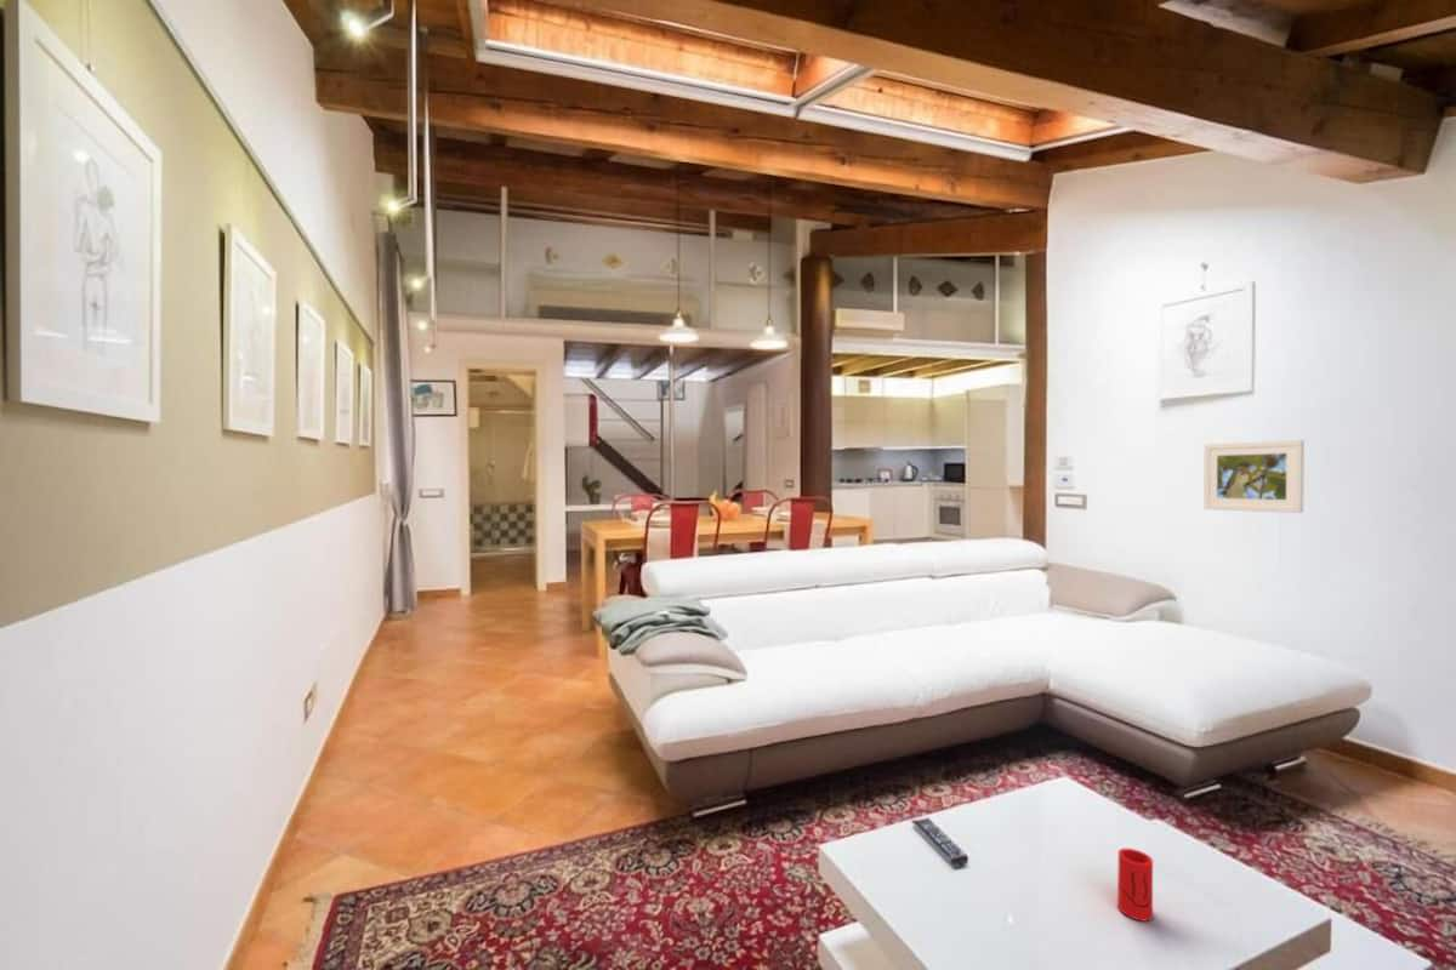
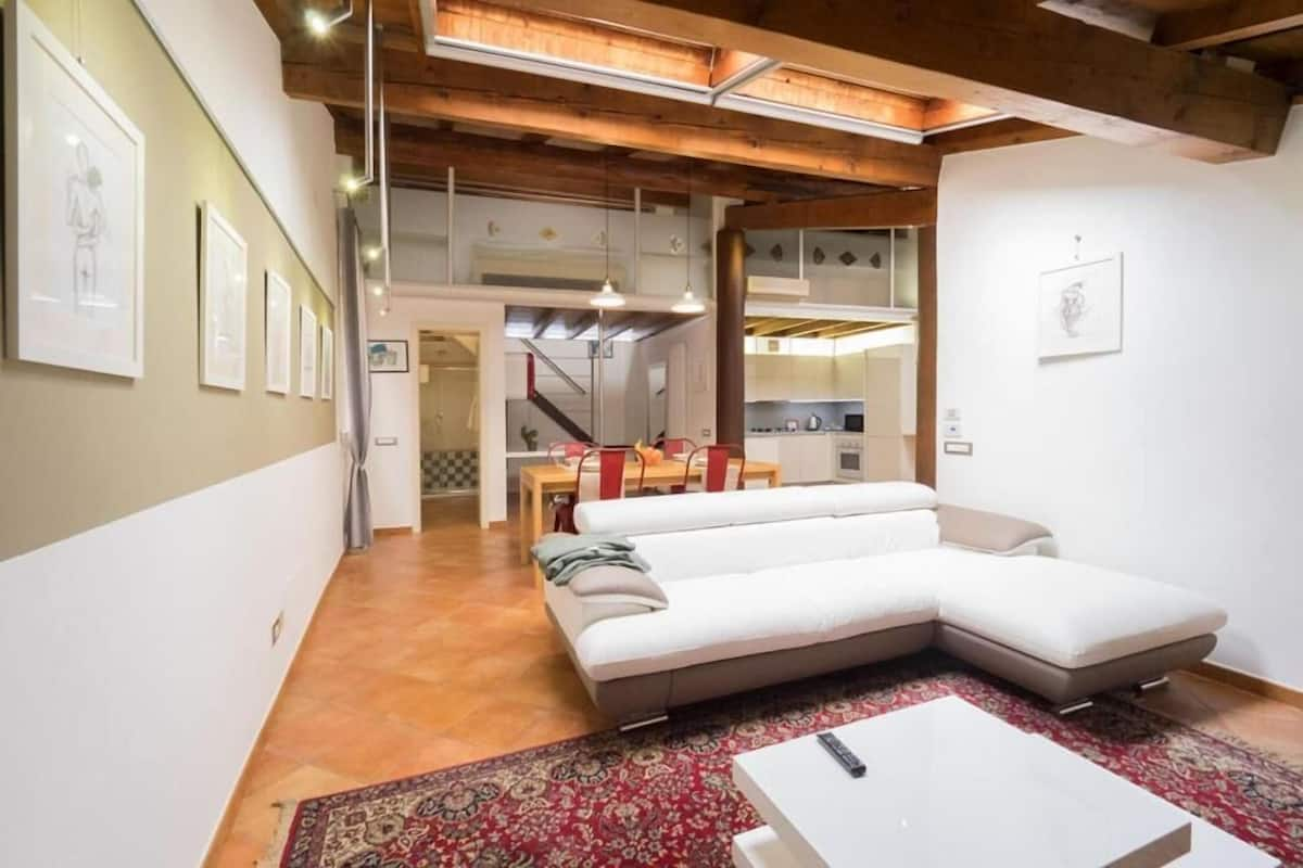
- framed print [1202,439,1306,514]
- cup [1116,848,1154,923]
